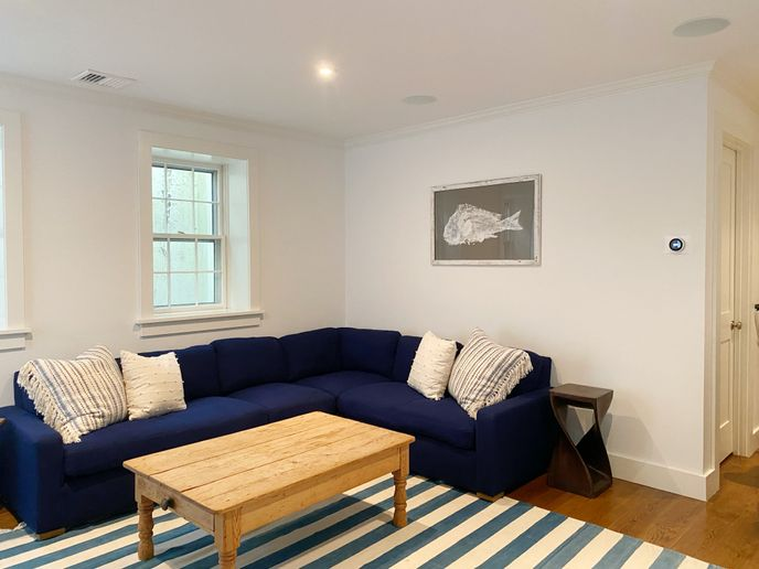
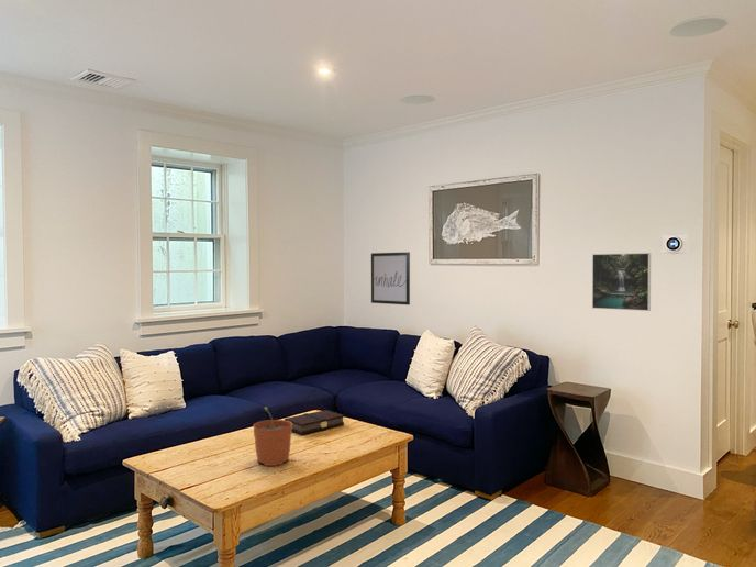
+ book [284,409,345,435]
+ wall art [370,251,411,307]
+ plant pot [252,405,293,467]
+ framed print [591,252,652,312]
